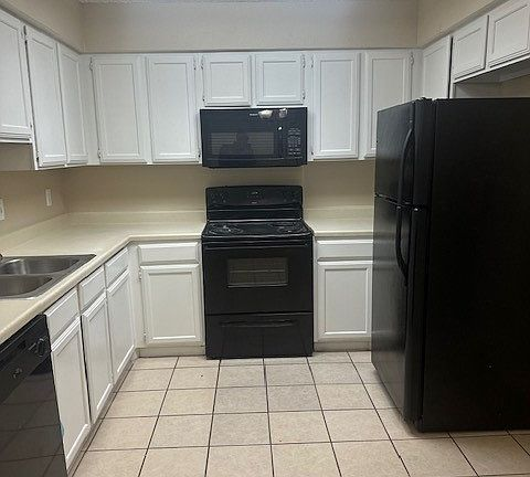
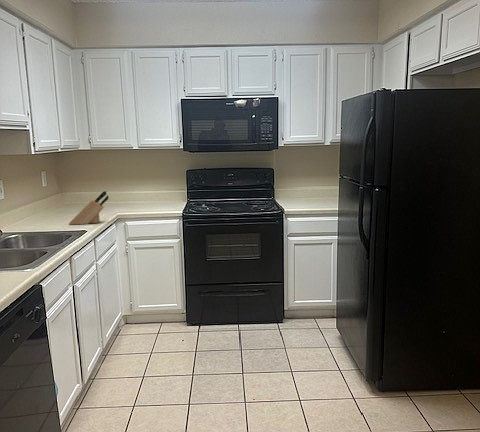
+ knife block [68,190,110,226]
